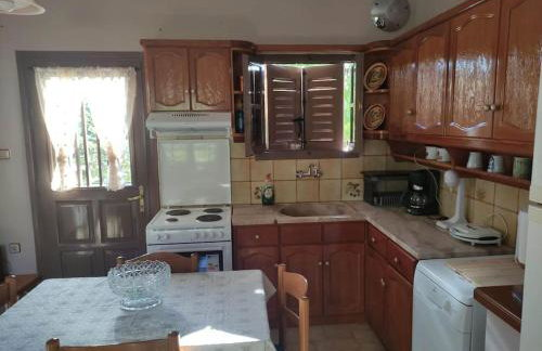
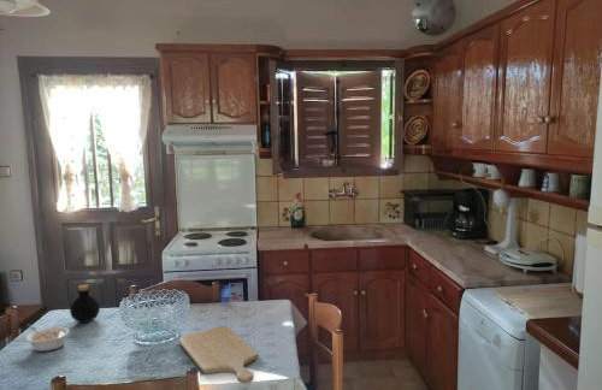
+ bottle [69,283,101,324]
+ legume [25,325,70,353]
+ chopping board [178,325,259,385]
